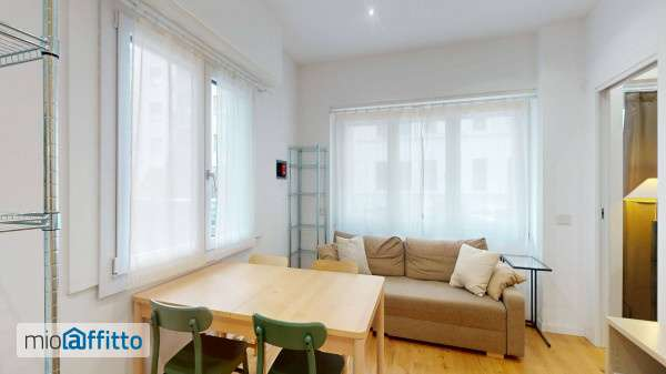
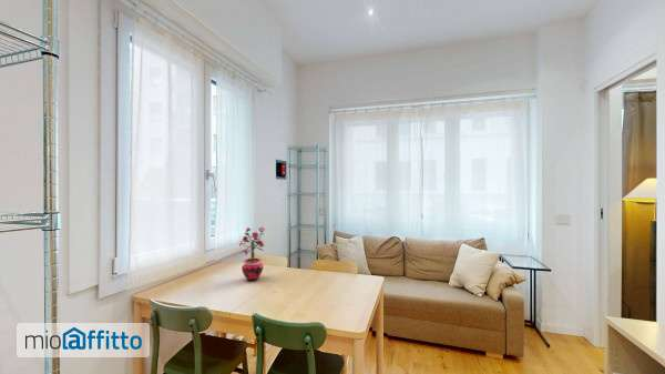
+ potted plant [238,226,266,282]
